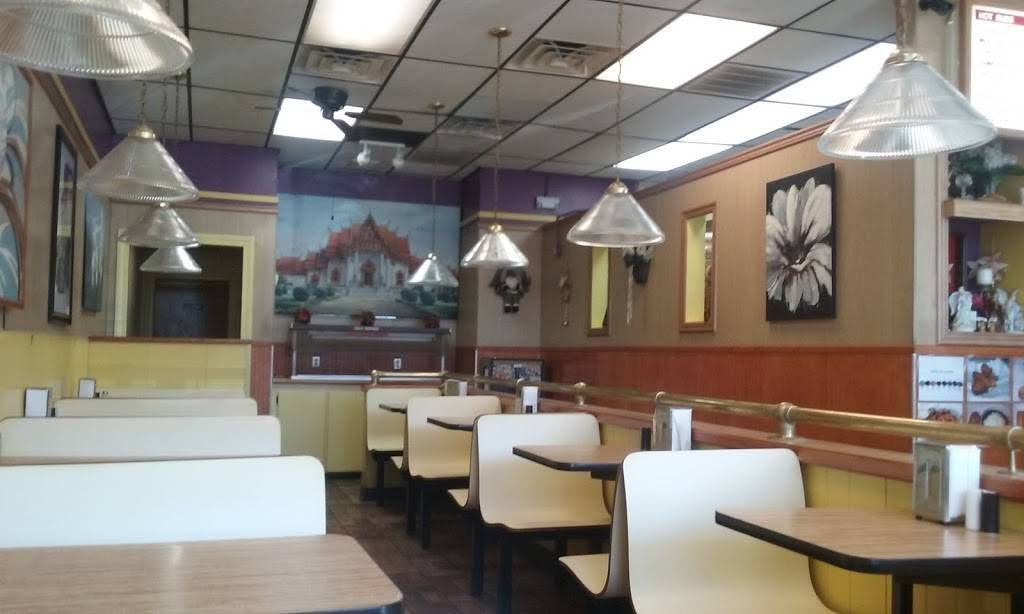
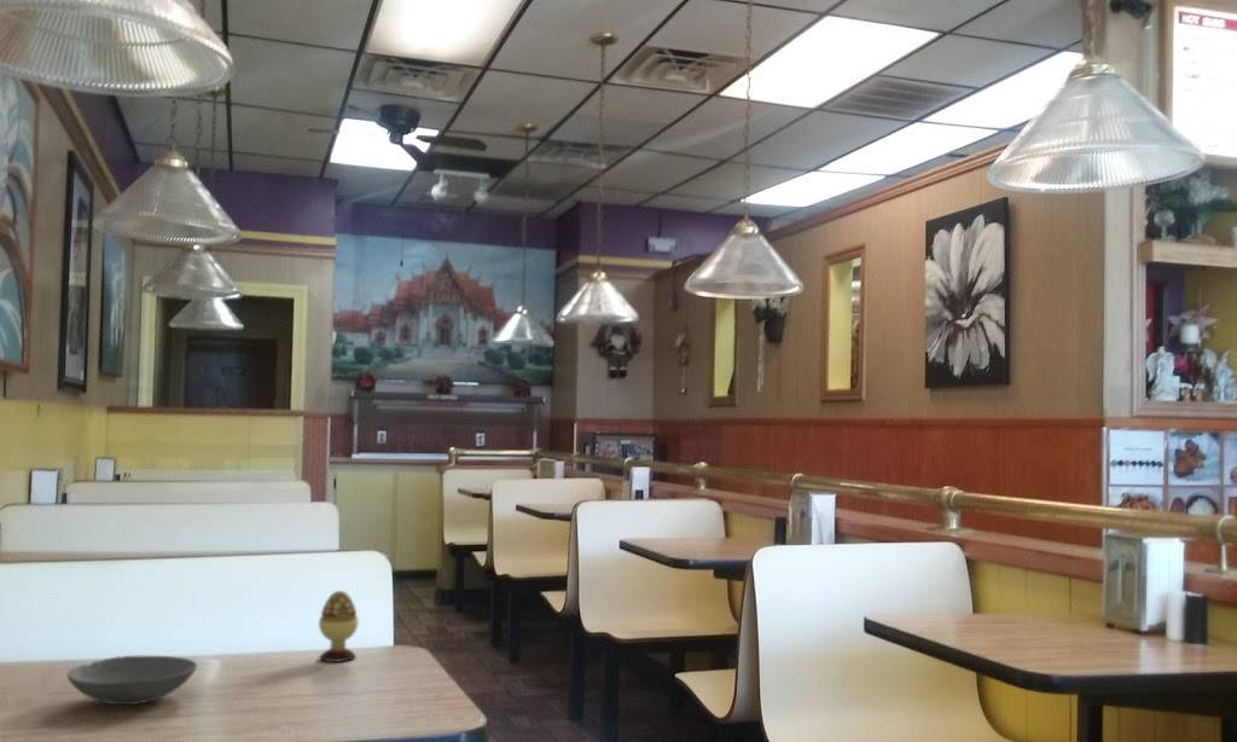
+ decorative egg [318,590,360,663]
+ bowl [66,655,198,706]
